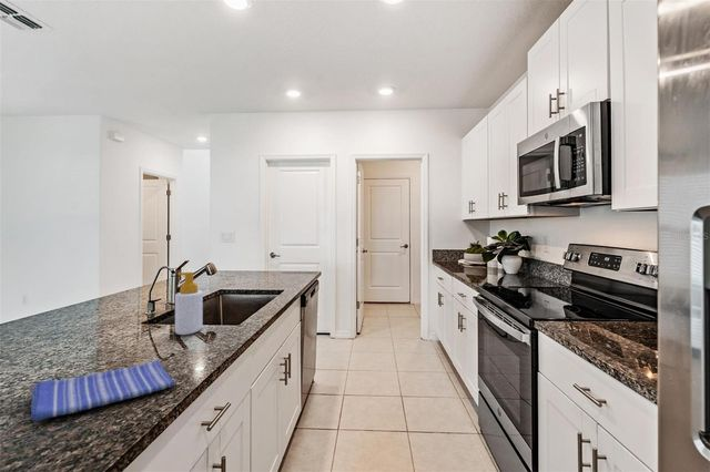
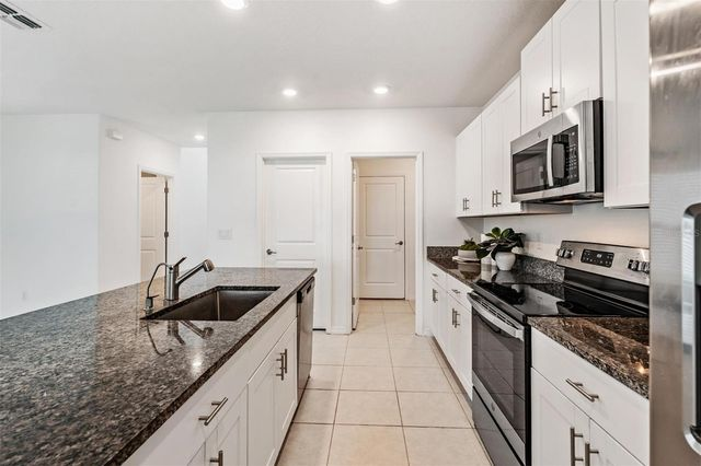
- dish towel [30,359,176,422]
- soap bottle [174,271,204,336]
